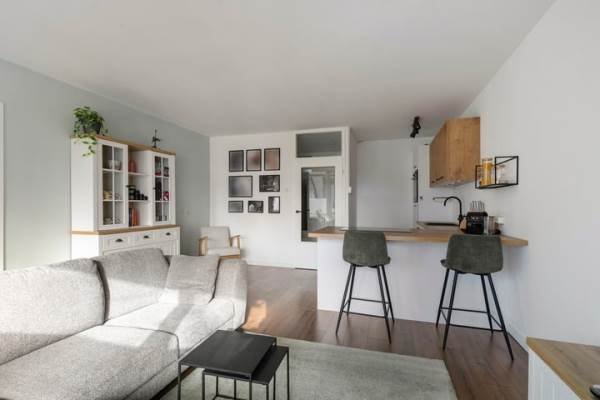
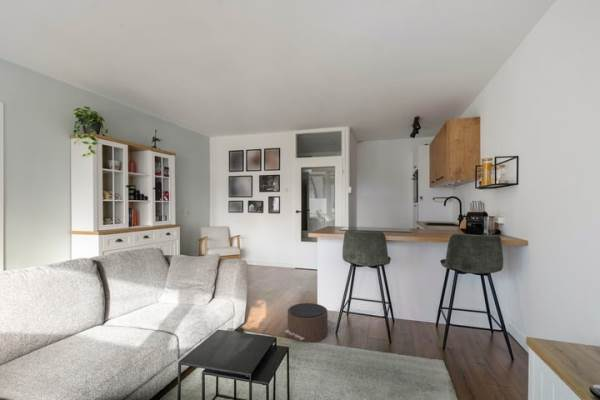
+ pouf [284,302,337,344]
